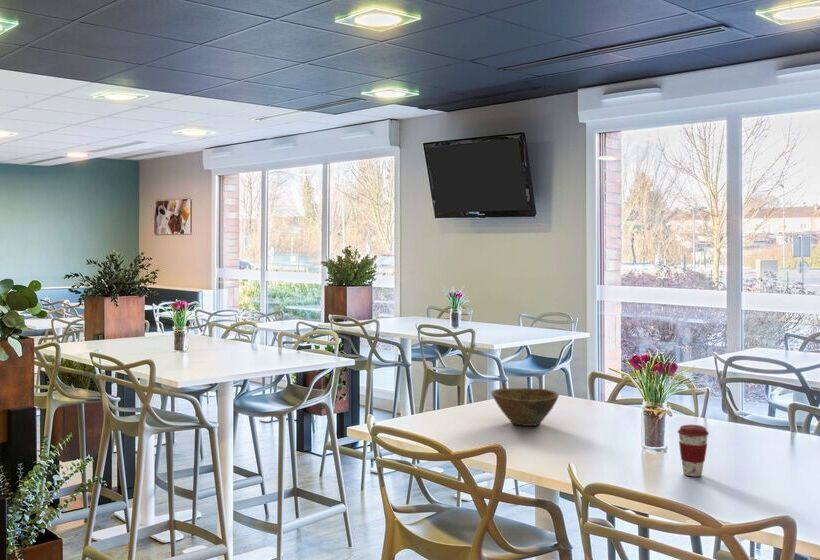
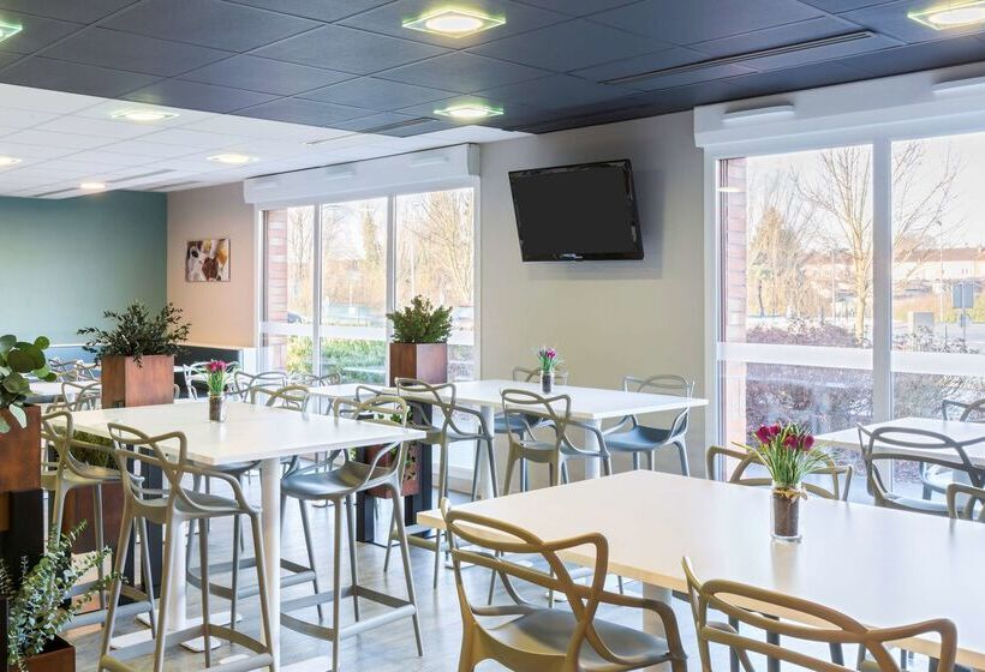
- bowl [490,387,560,427]
- coffee cup [677,424,710,477]
